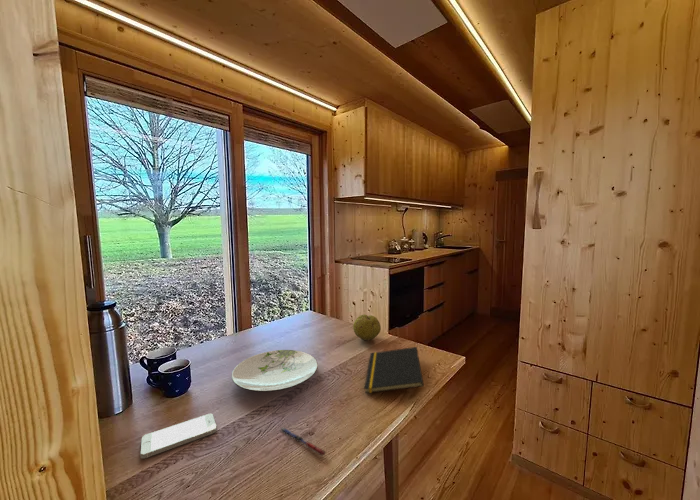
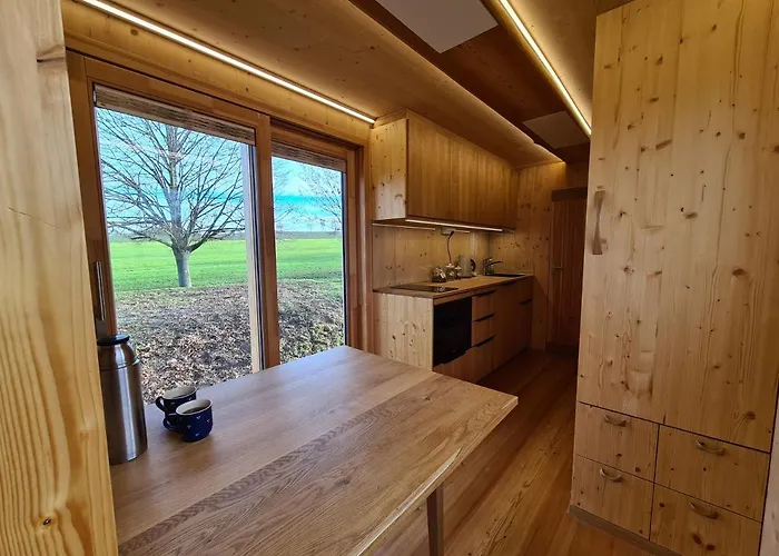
- smartphone [139,413,218,460]
- plate [231,349,319,393]
- pen [279,427,327,457]
- notepad [363,346,425,394]
- fruit [352,313,382,341]
